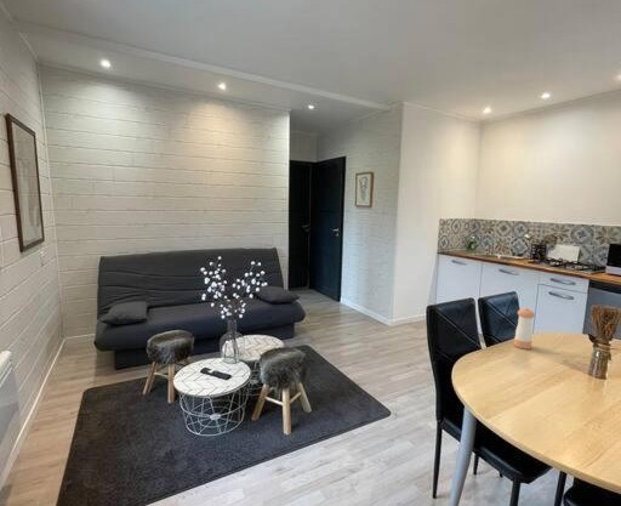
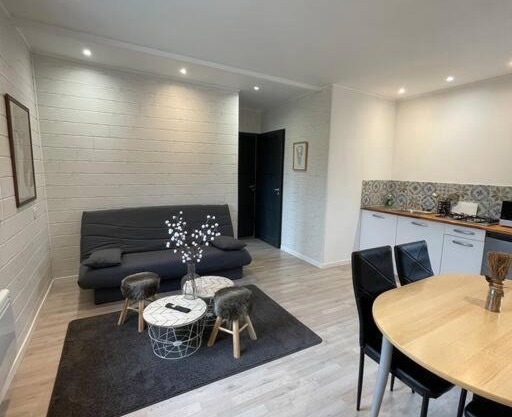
- pepper shaker [512,307,536,351]
